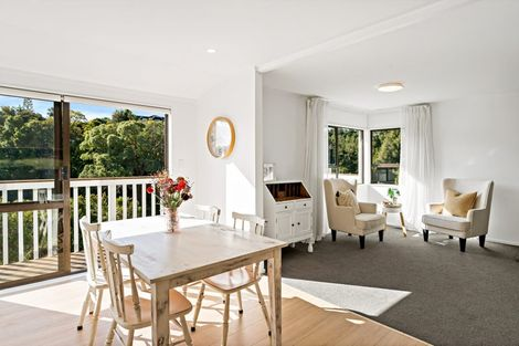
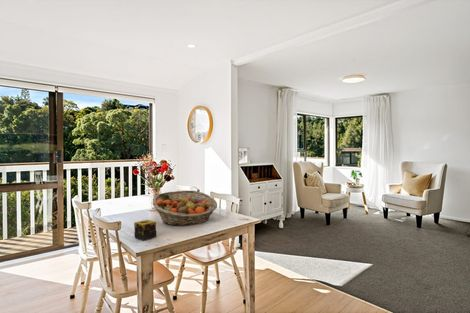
+ fruit basket [152,190,218,226]
+ candle [133,219,158,241]
